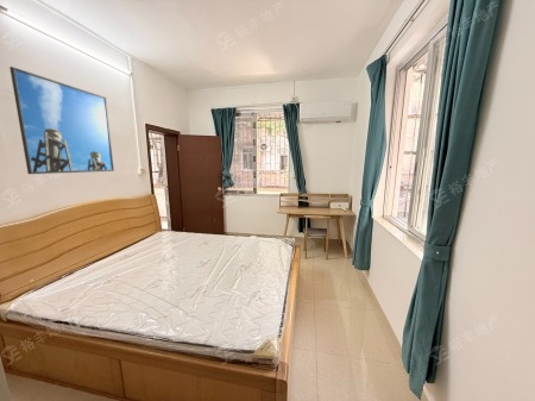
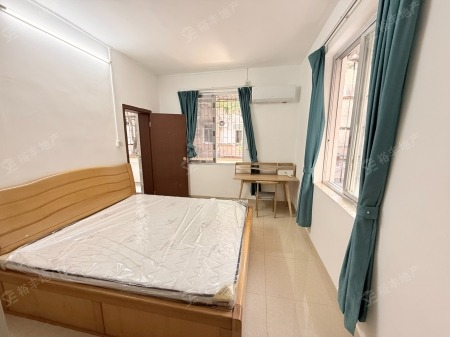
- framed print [8,65,115,175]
